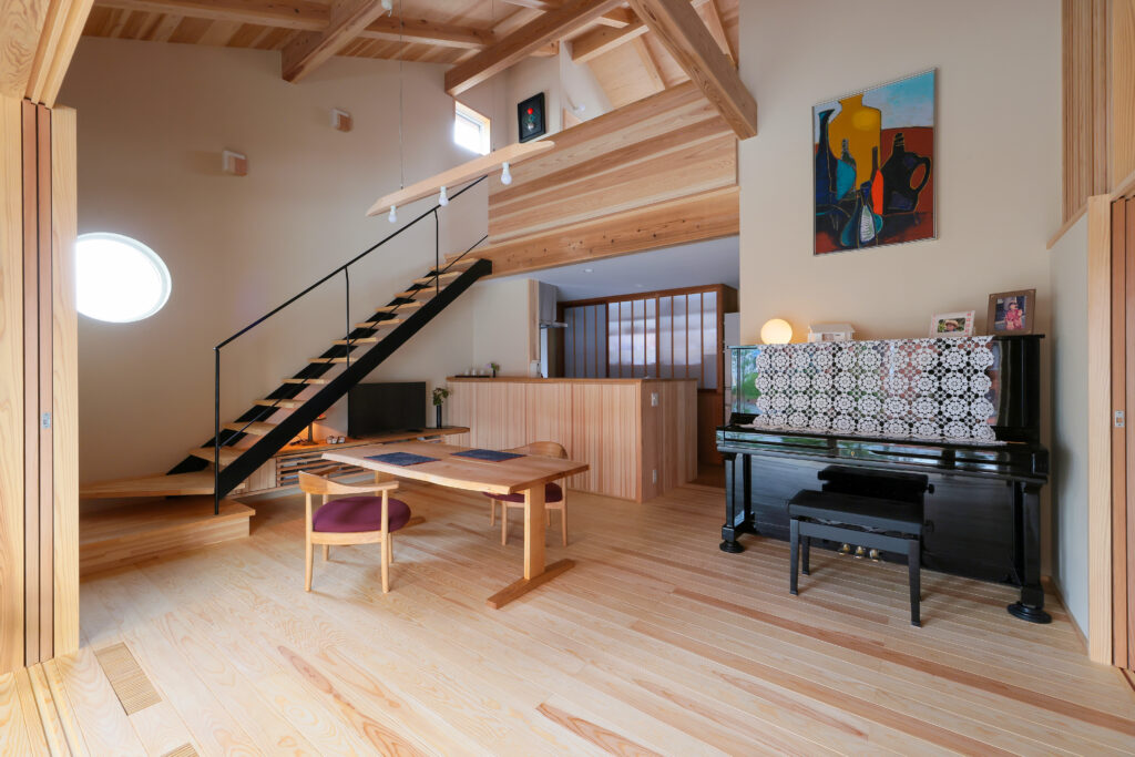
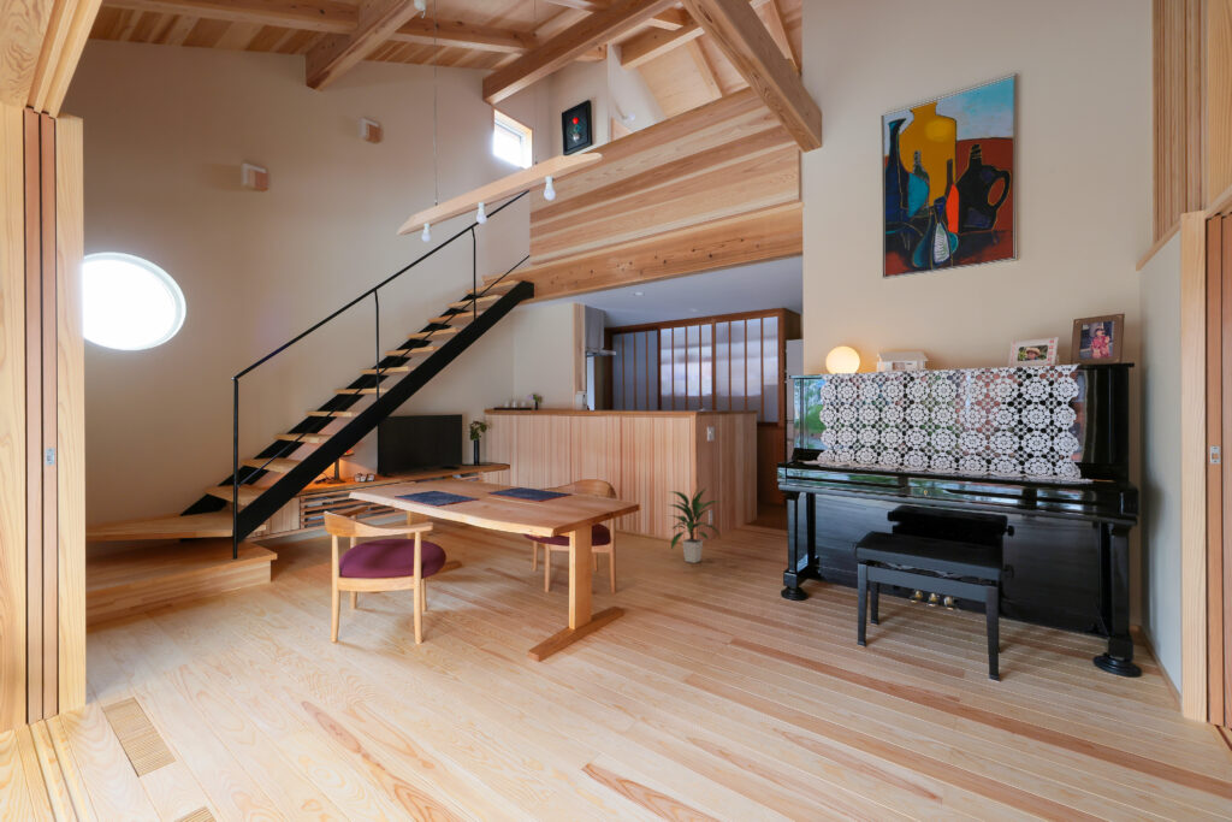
+ indoor plant [665,487,722,564]
